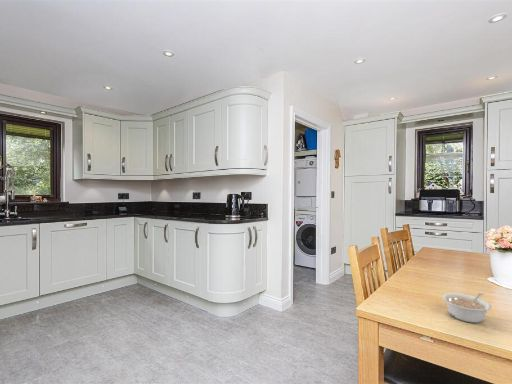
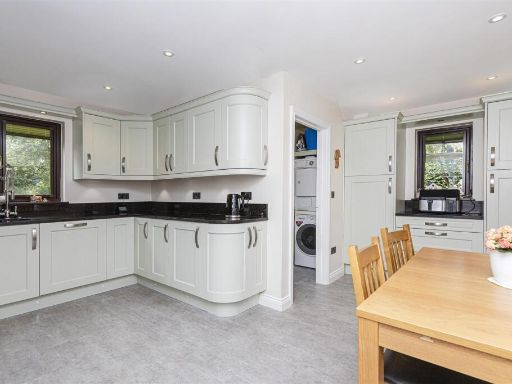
- legume [441,292,492,324]
